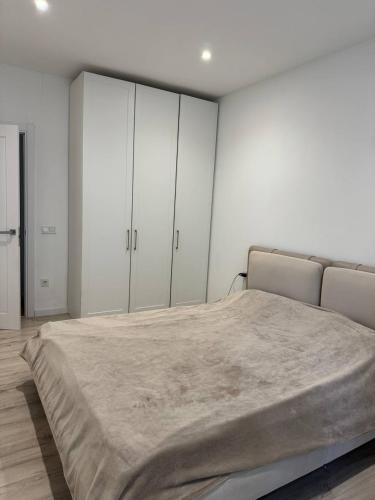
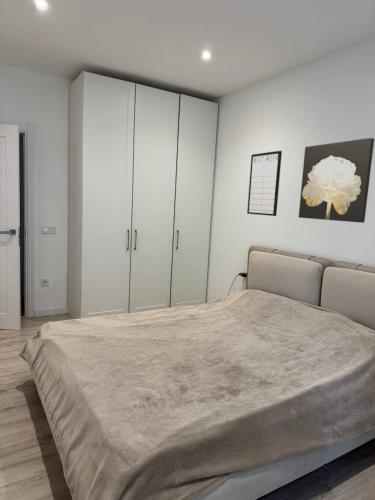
+ wall art [298,137,375,224]
+ writing board [246,150,283,217]
